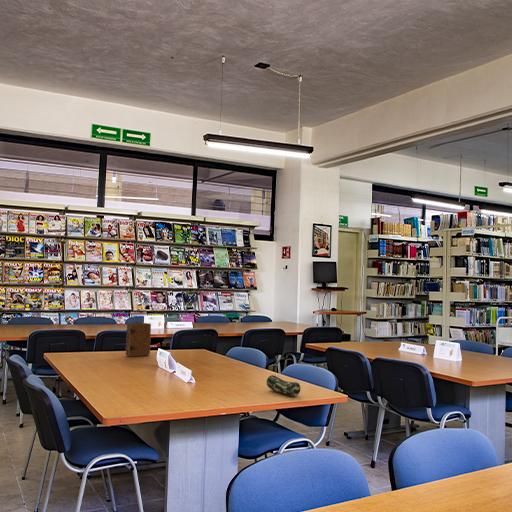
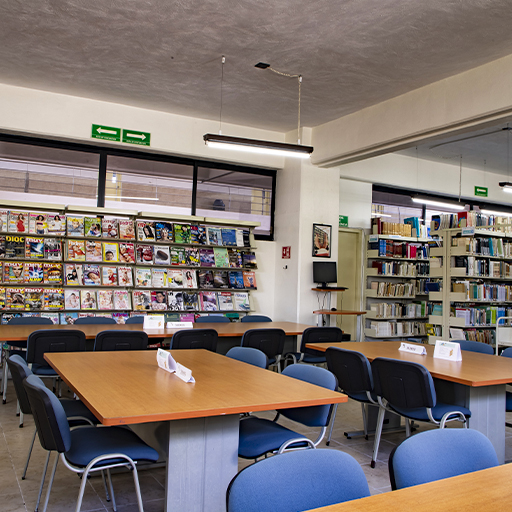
- book [124,322,152,357]
- pencil case [266,374,302,397]
